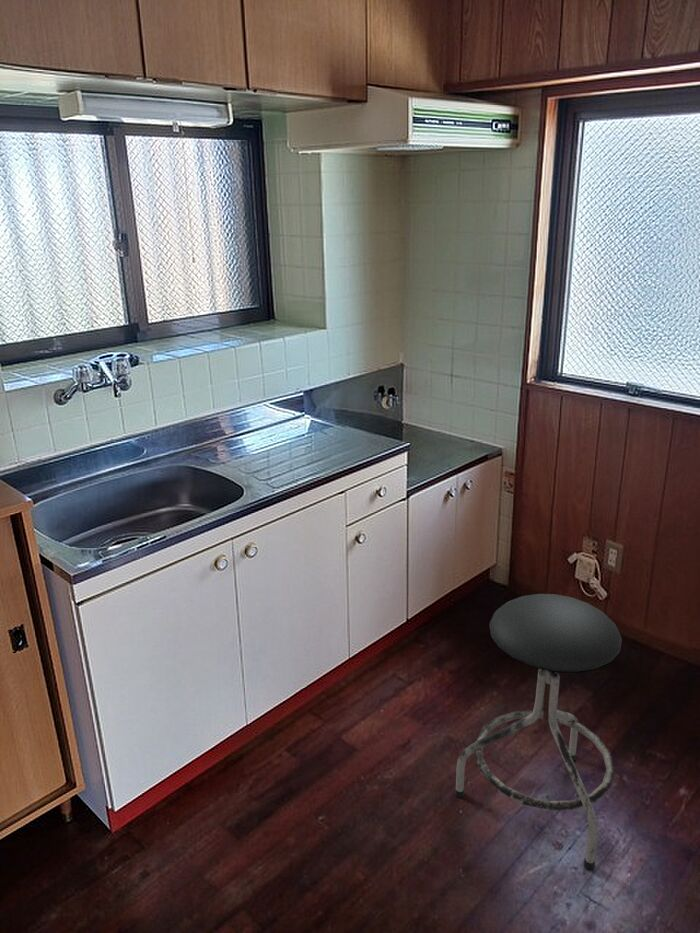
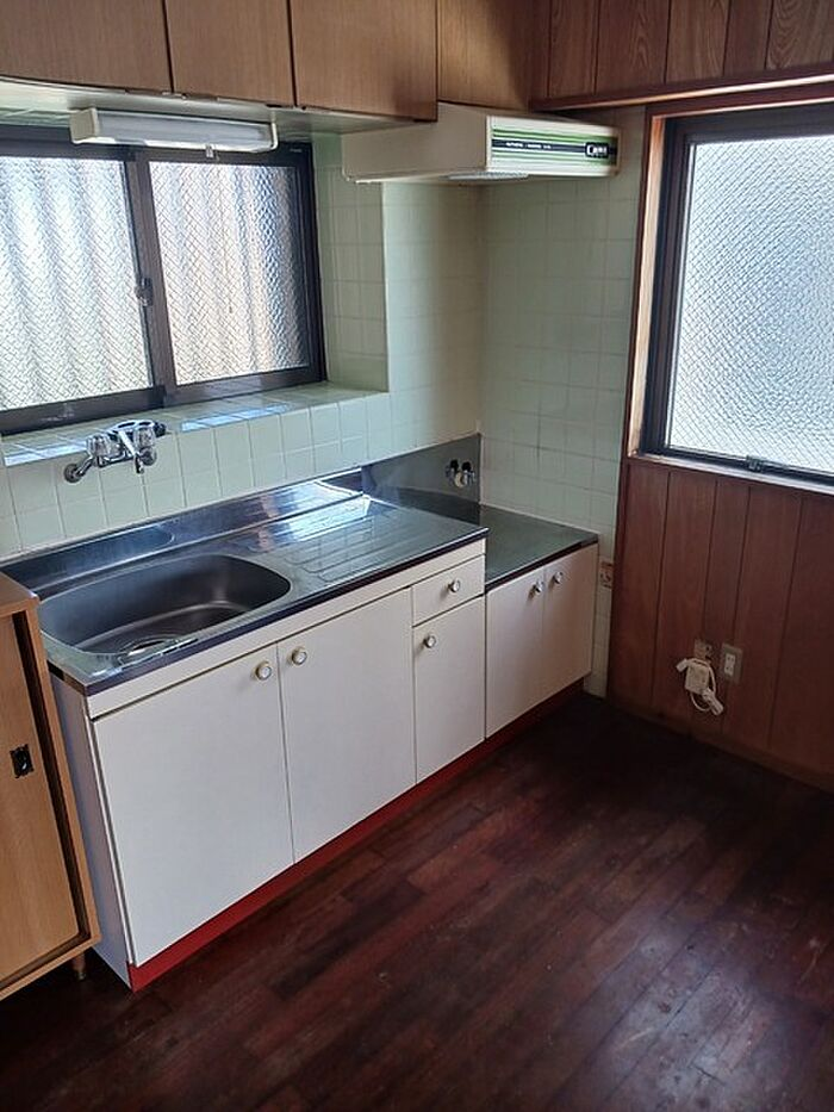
- stool [453,593,623,870]
